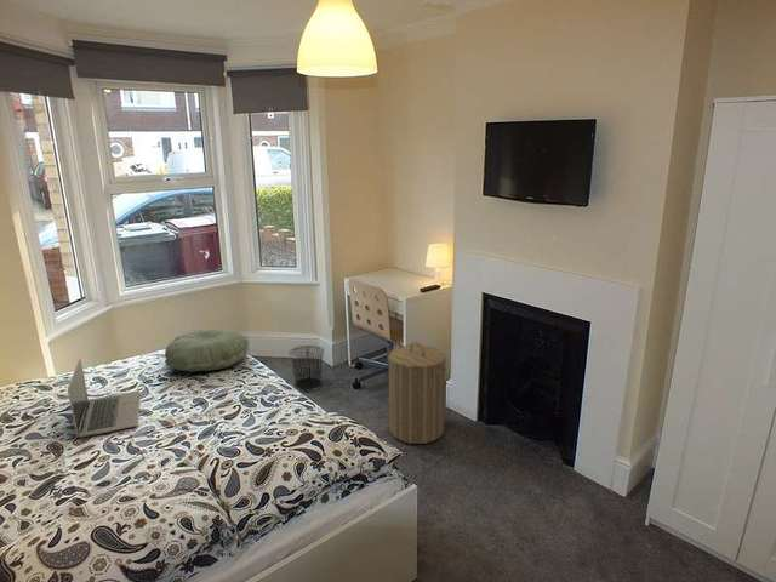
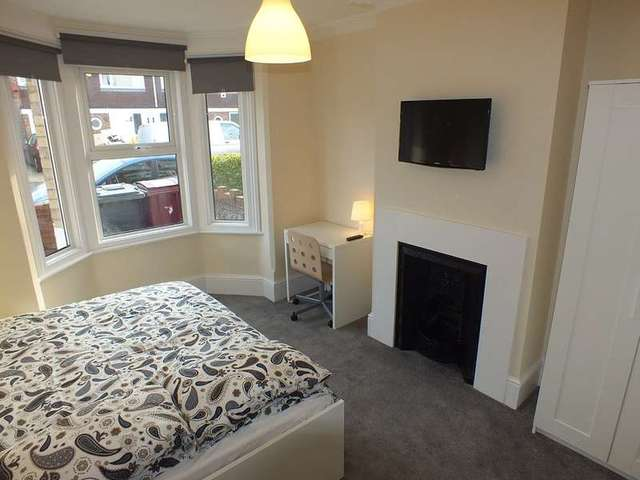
- waste bin [287,344,325,393]
- pillow [164,327,250,373]
- laptop [67,356,141,439]
- laundry hamper [387,341,449,445]
